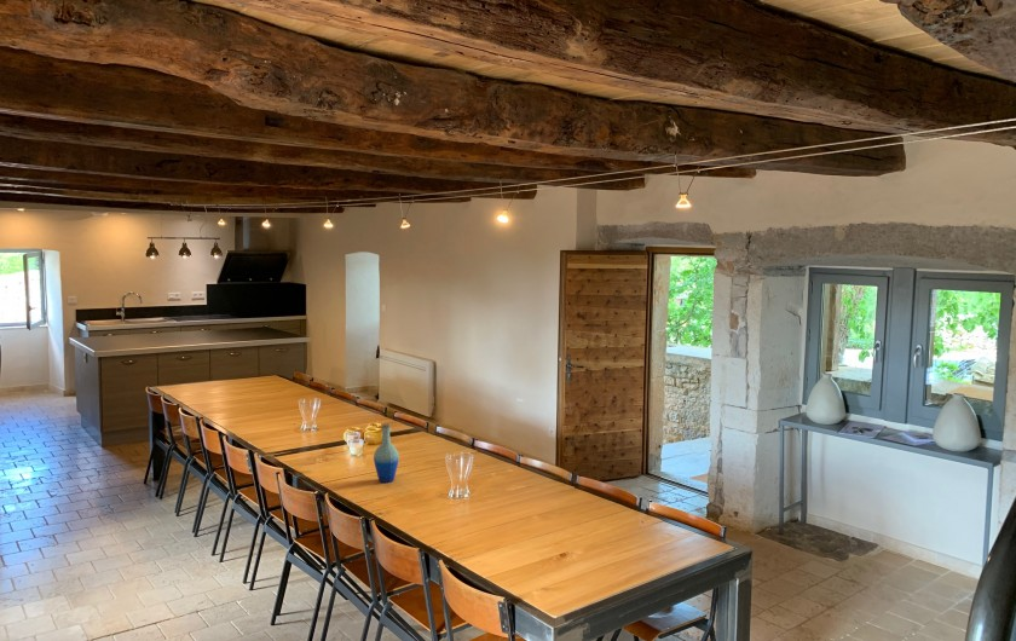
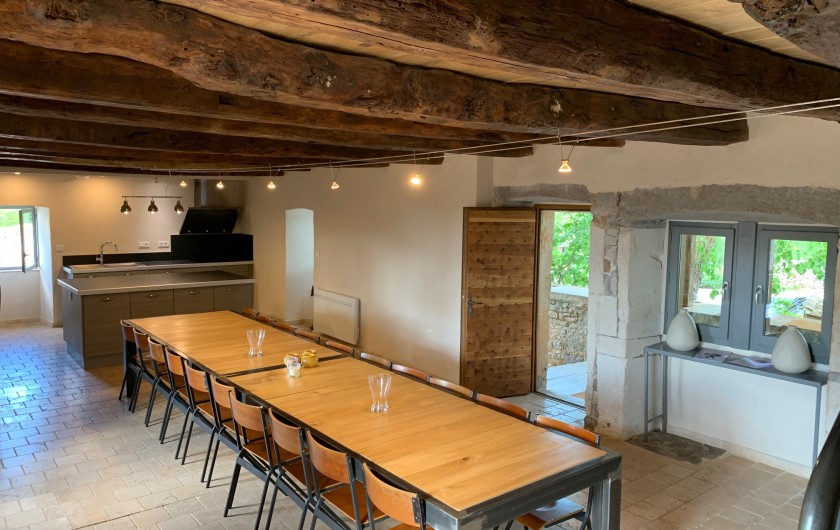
- bottle [373,422,400,484]
